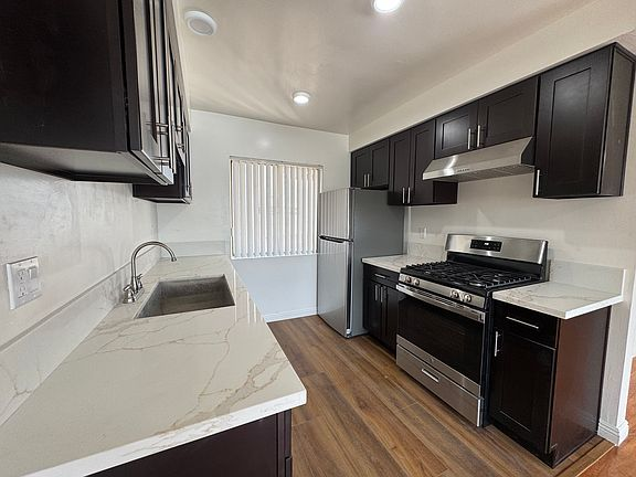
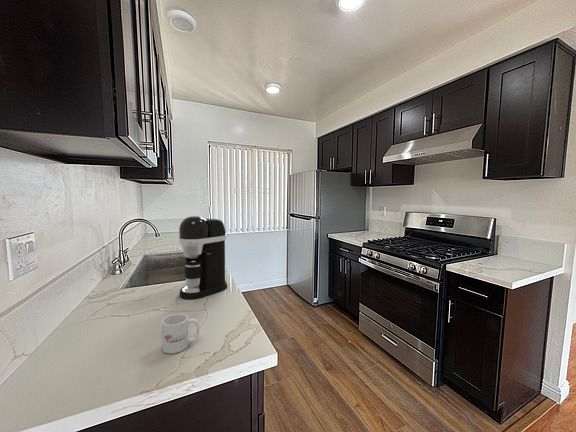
+ mug [161,313,200,355]
+ coffee maker [178,215,228,300]
